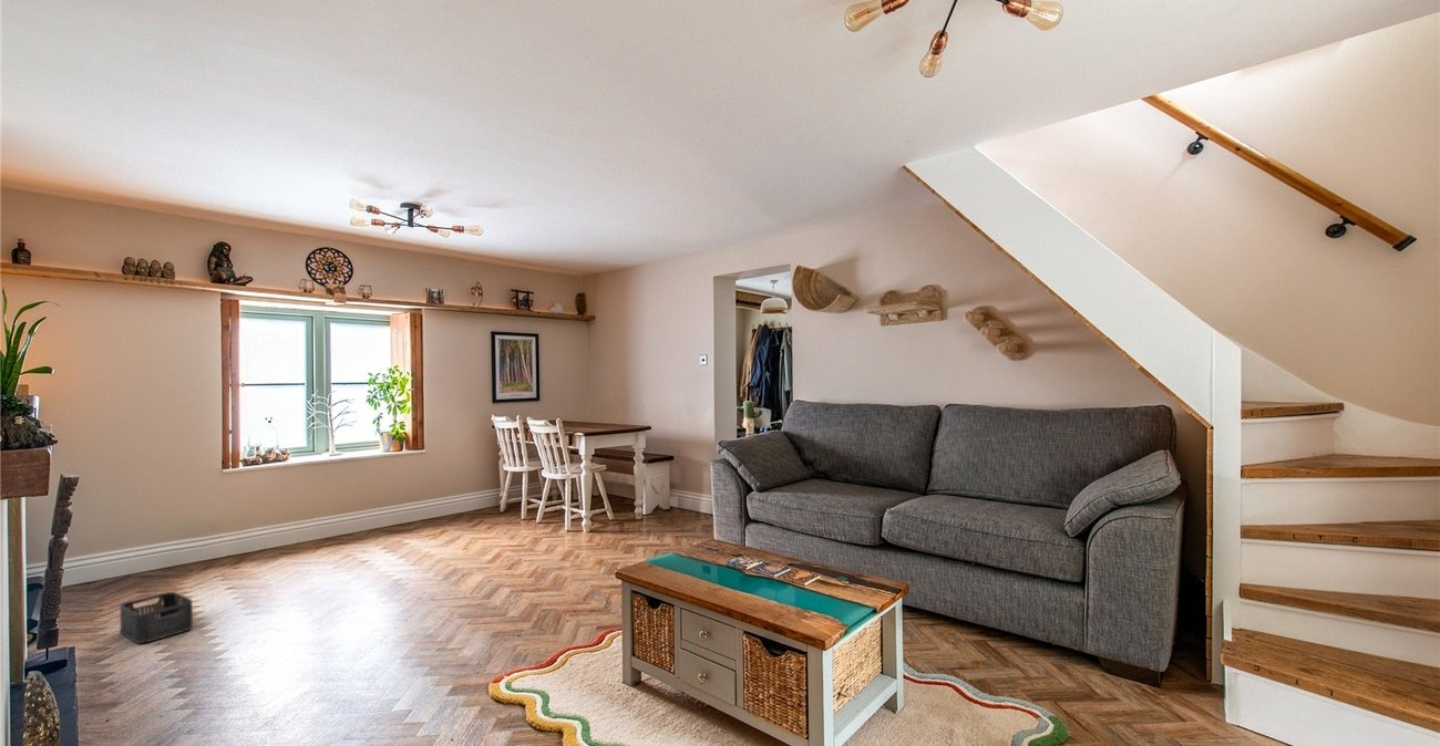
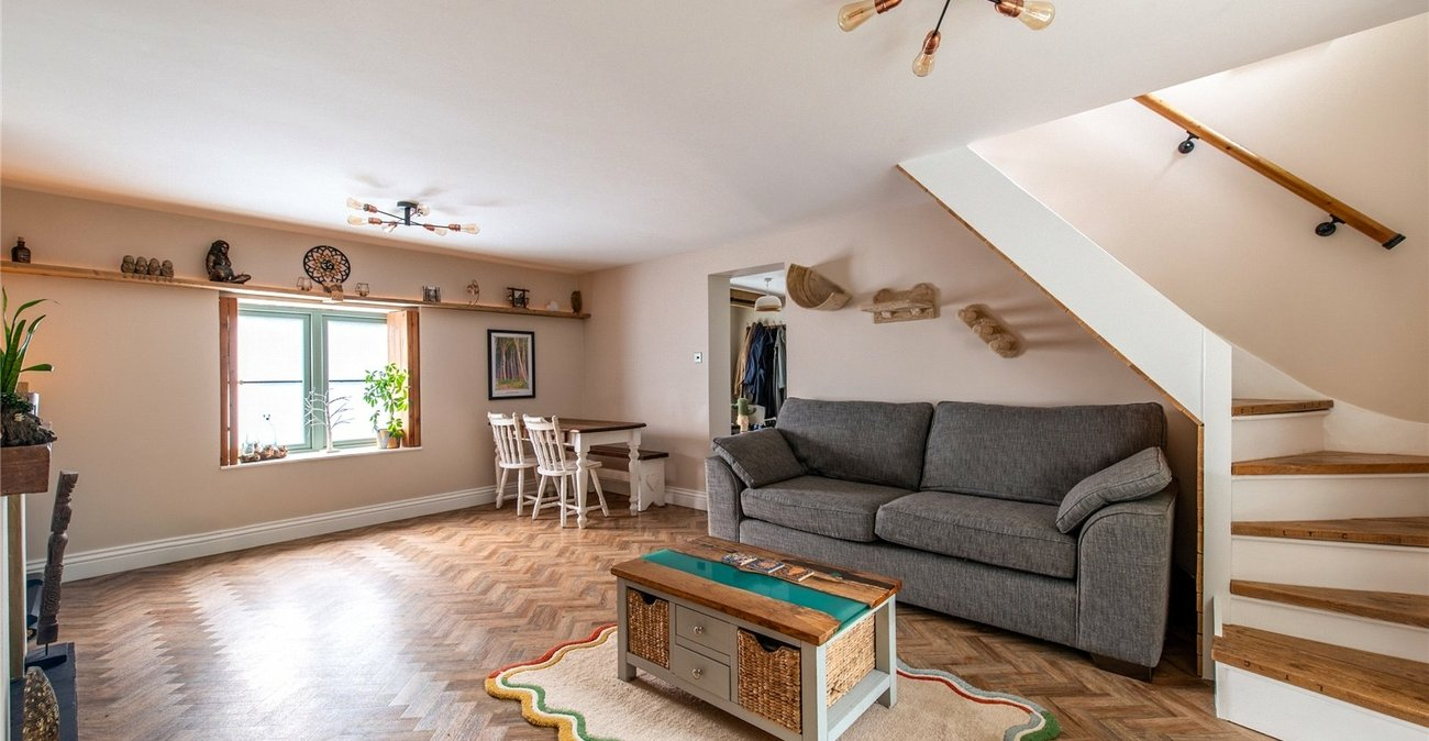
- storage bin [119,591,194,644]
